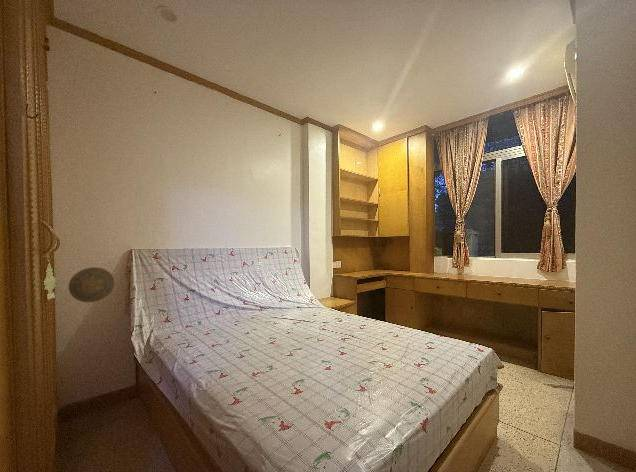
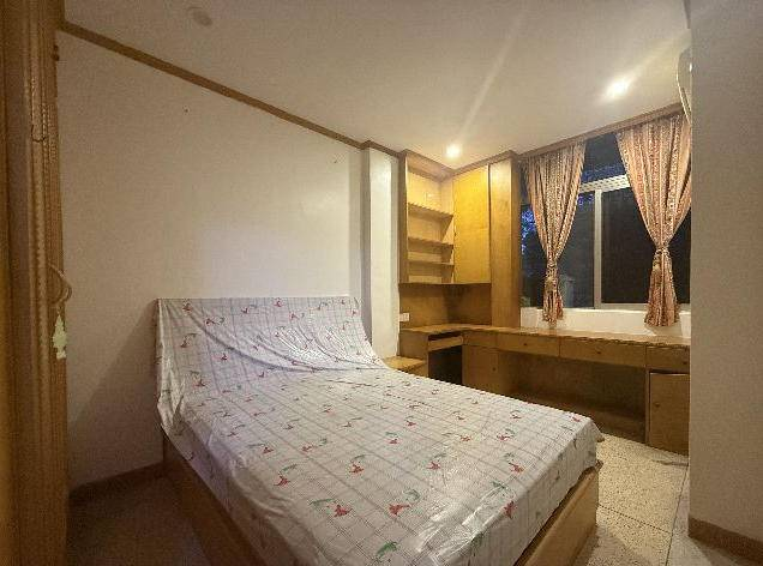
- decorative plate [67,266,116,303]
